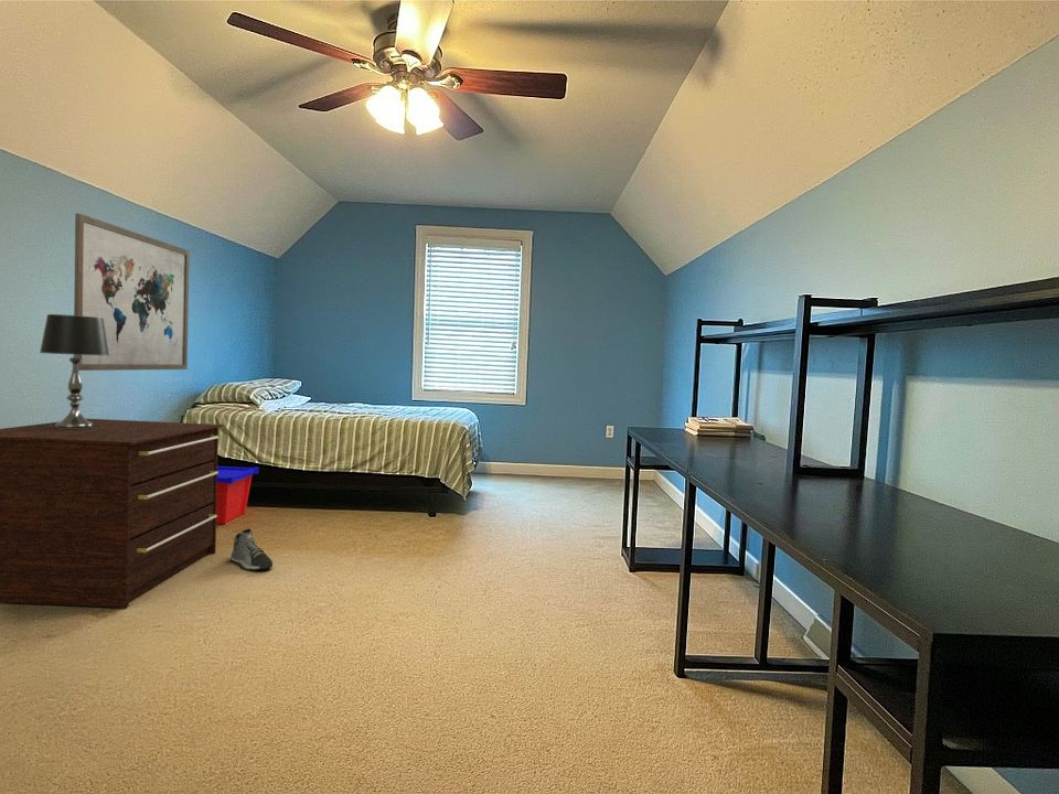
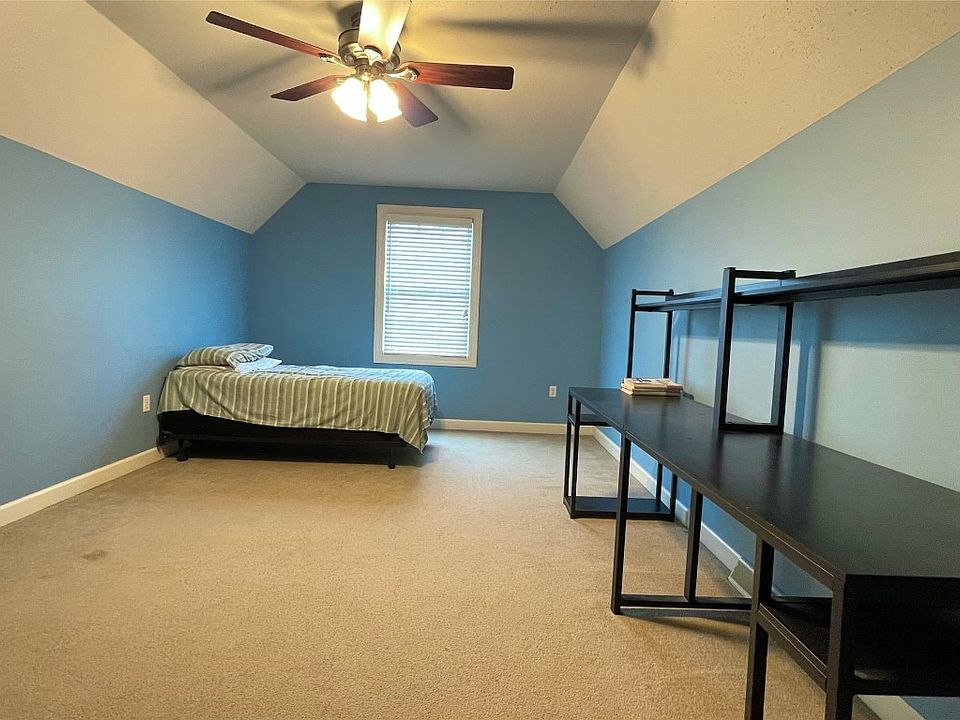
- storage bin [216,465,259,525]
- sneaker [229,527,274,571]
- dresser [0,418,224,609]
- wall art [73,212,191,372]
- table lamp [39,313,109,429]
